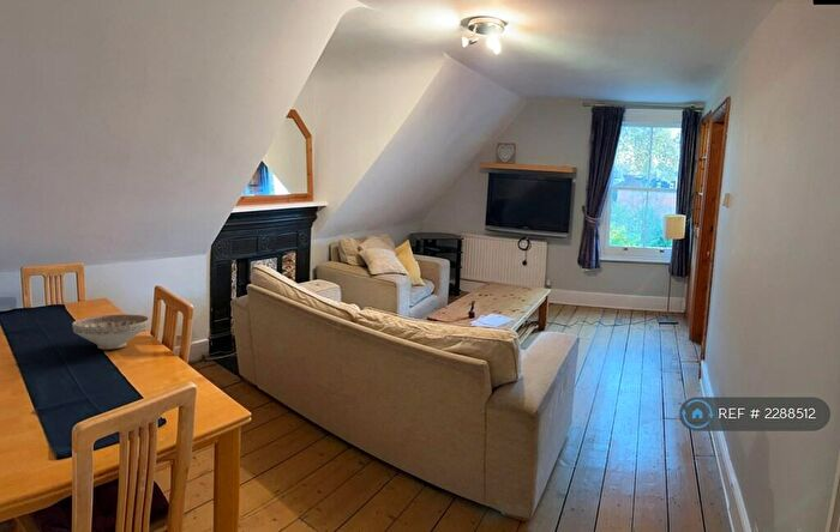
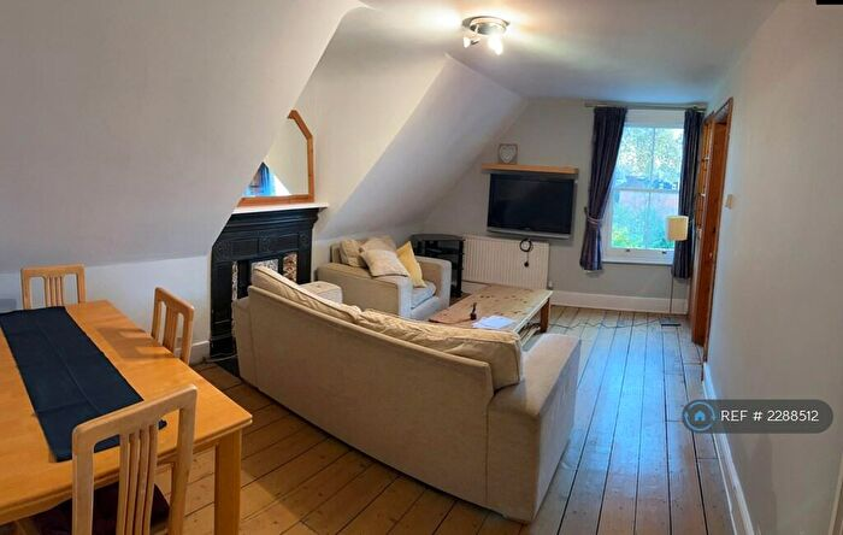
- decorative bowl [71,314,150,350]
